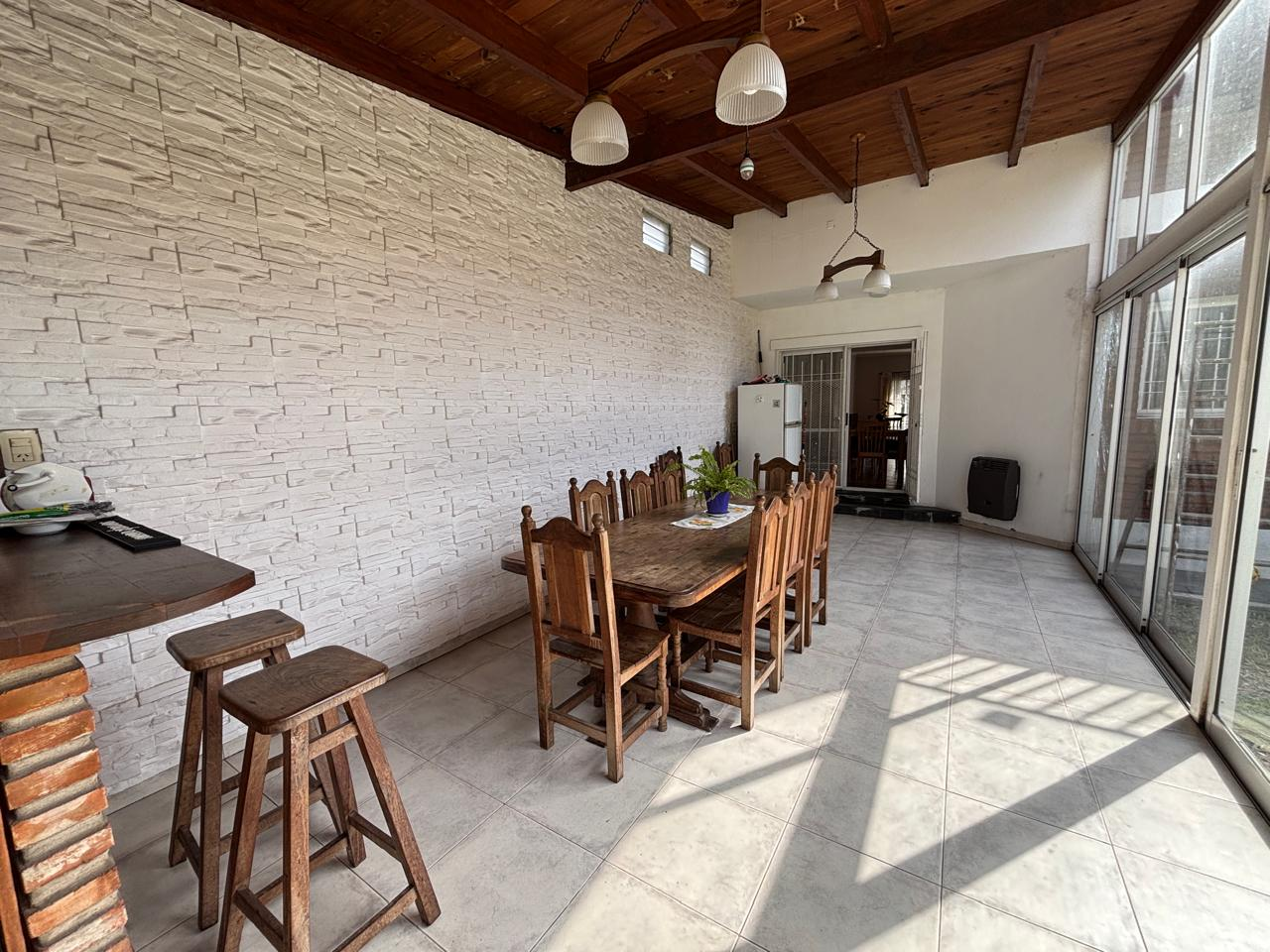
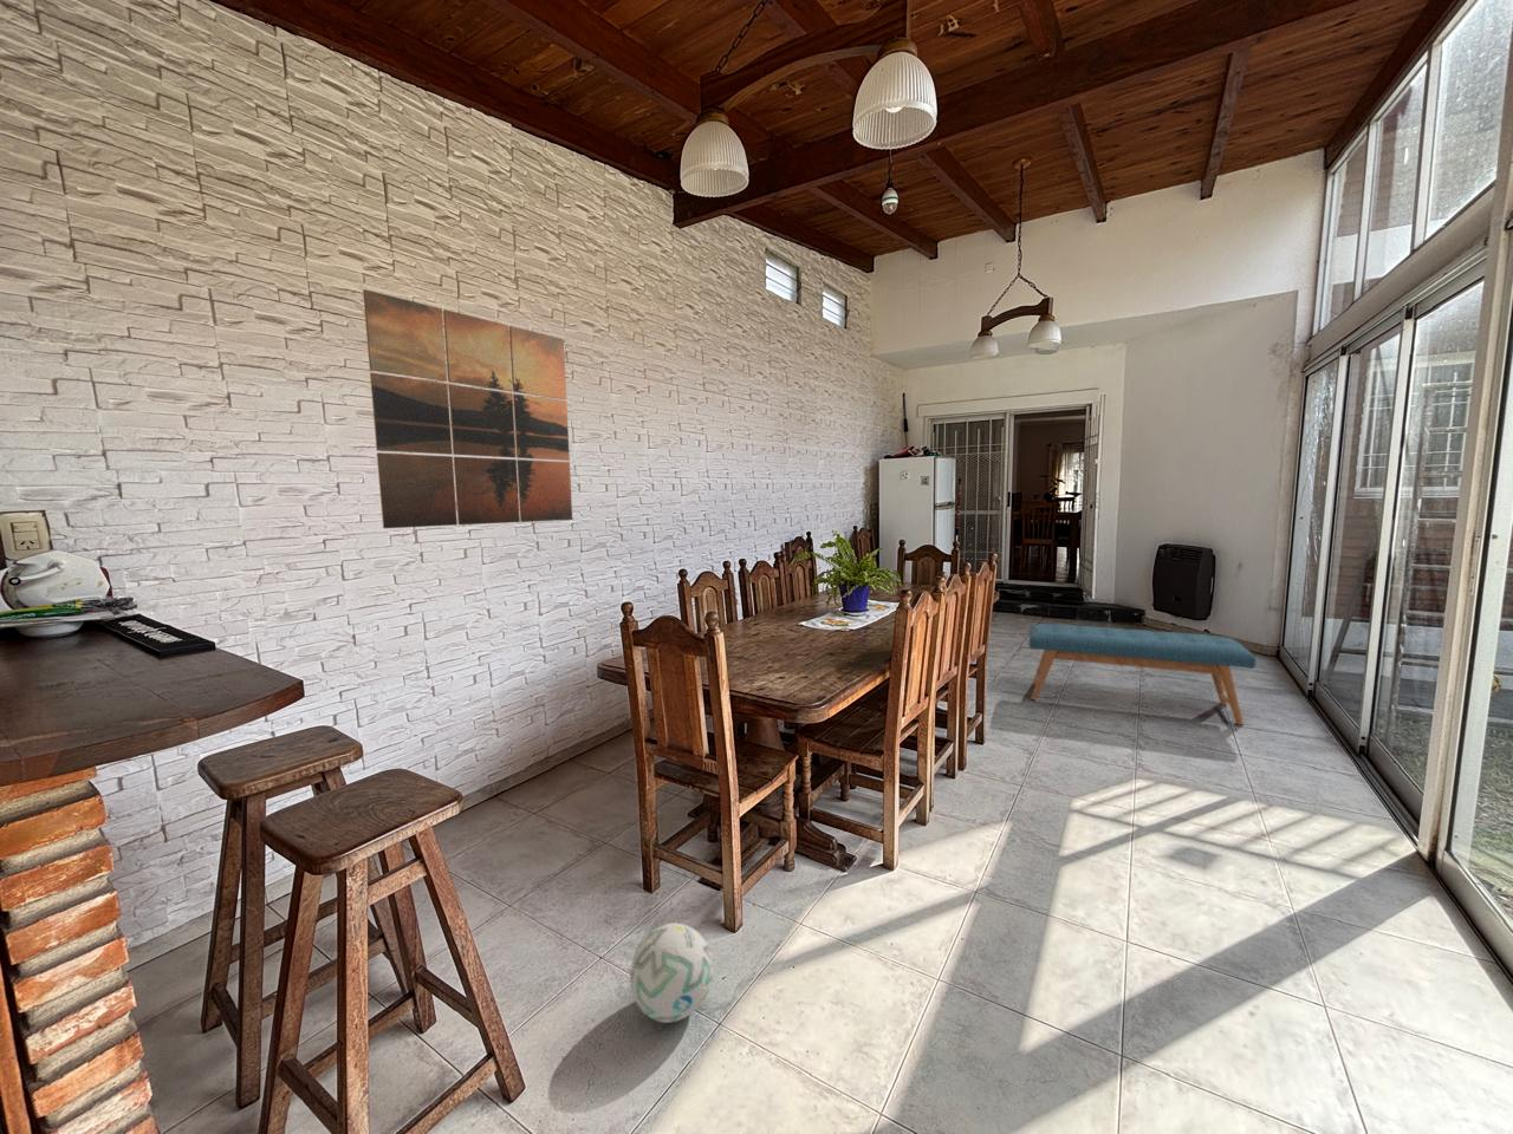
+ ball [629,921,715,1024]
+ bench [1028,623,1258,727]
+ wall art [362,288,573,529]
